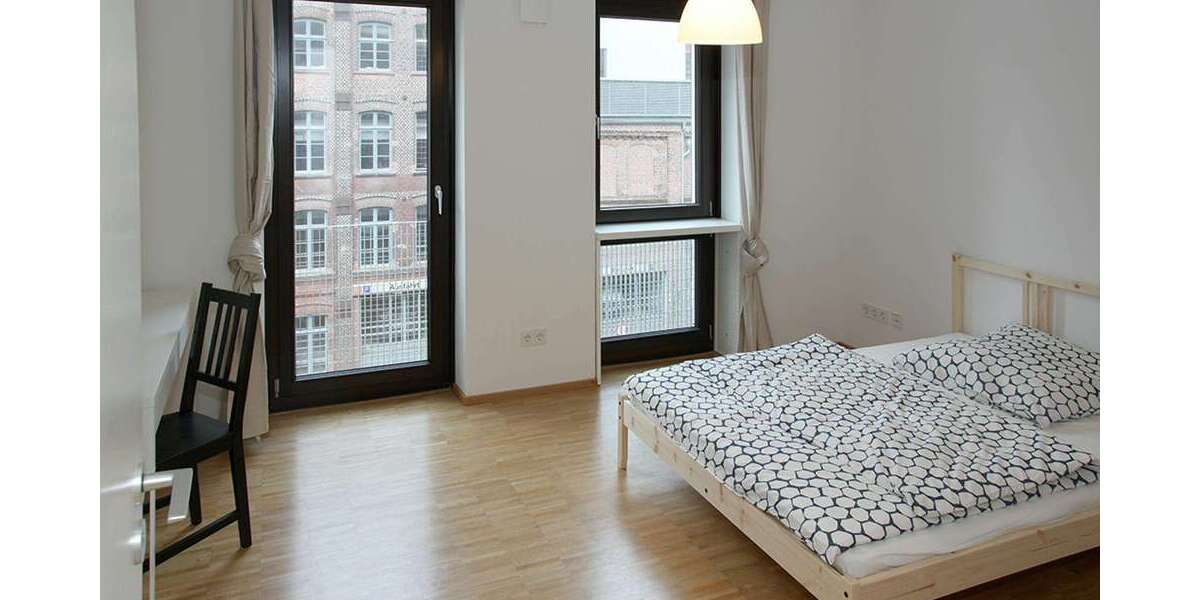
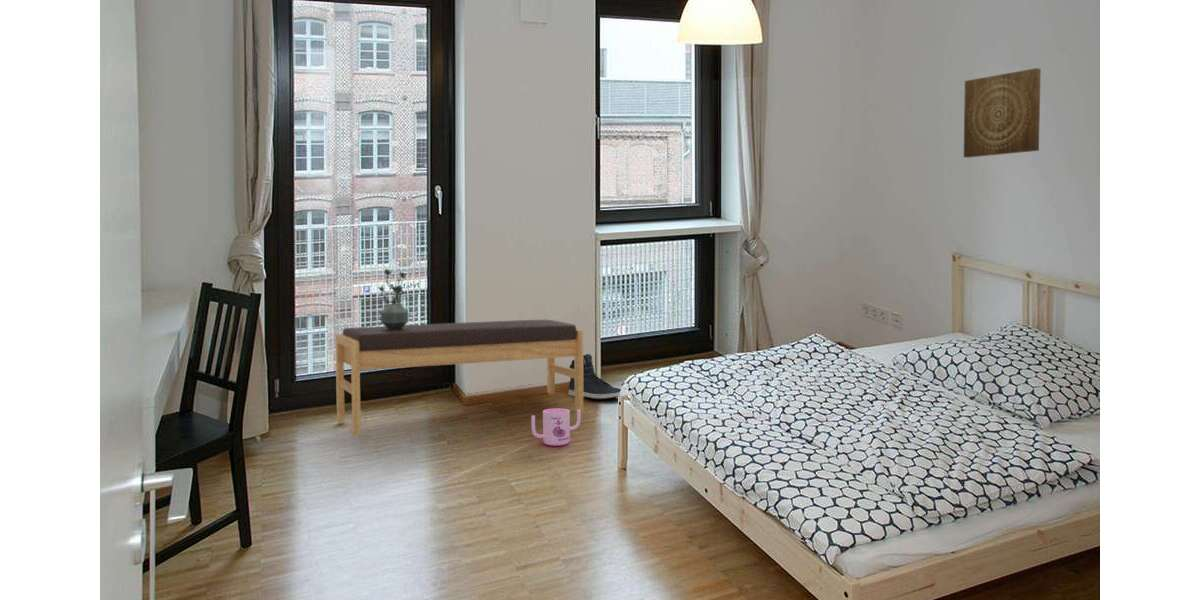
+ potted plant [377,267,409,330]
+ sneaker [567,353,622,400]
+ bench [334,319,584,437]
+ wall art [963,67,1042,159]
+ mug [530,407,582,446]
